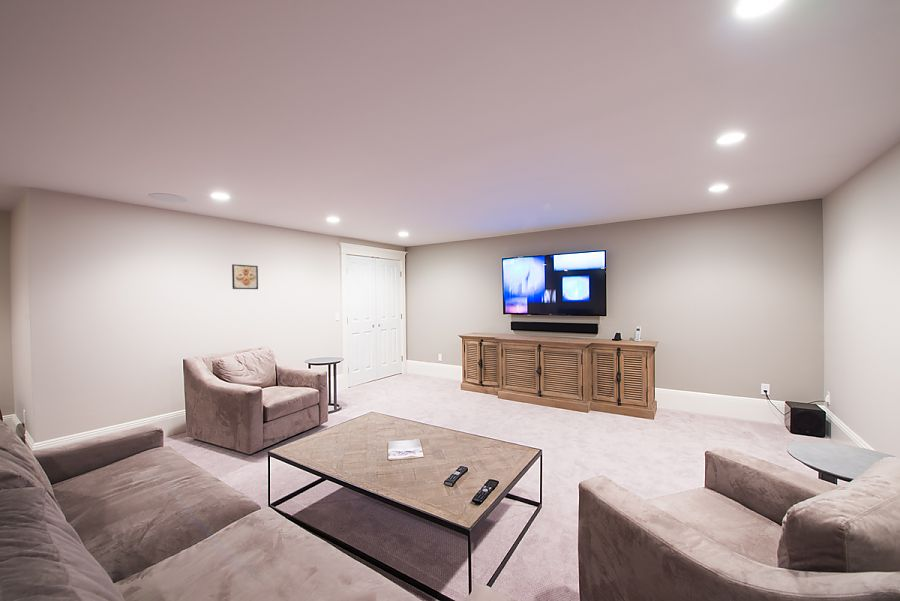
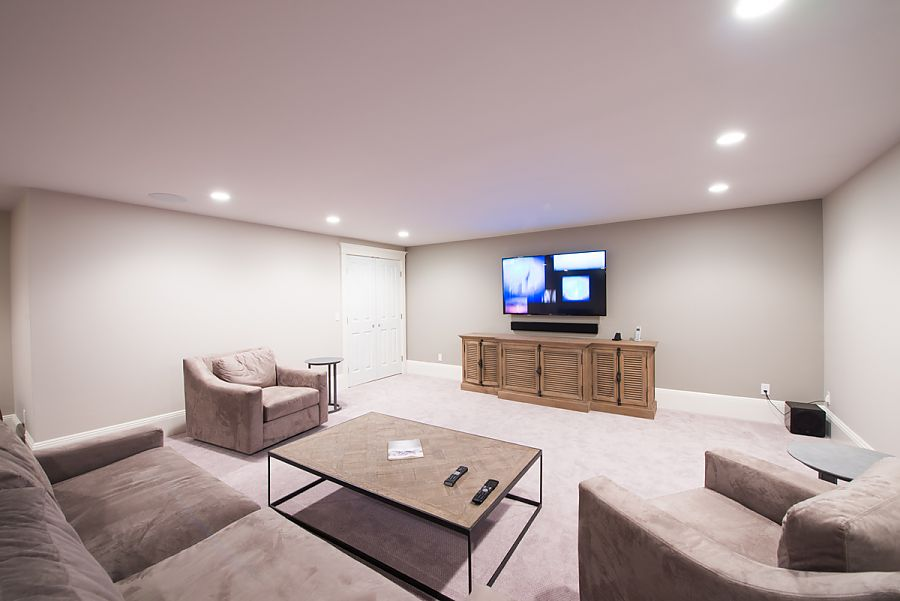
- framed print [231,263,259,290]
